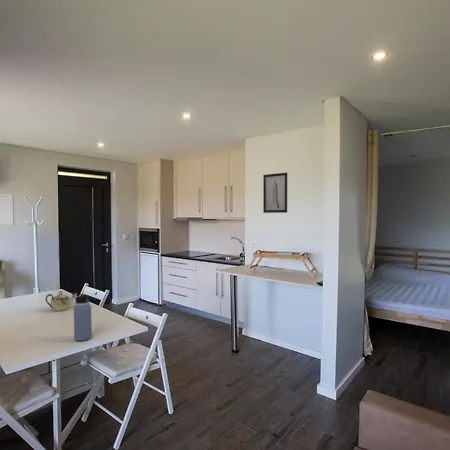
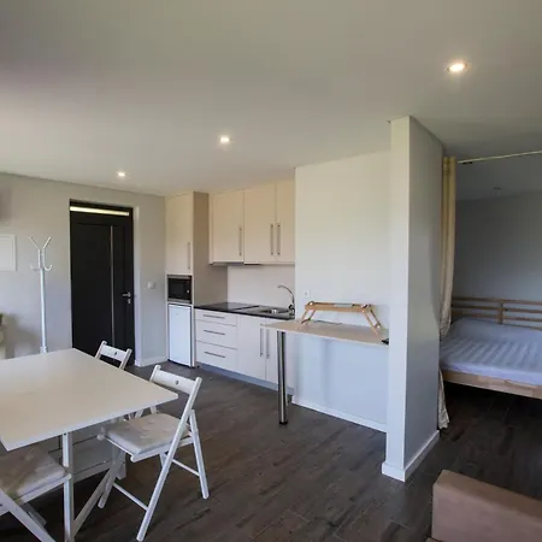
- wall art [262,172,288,214]
- teapot [45,290,79,312]
- water bottle [71,291,93,342]
